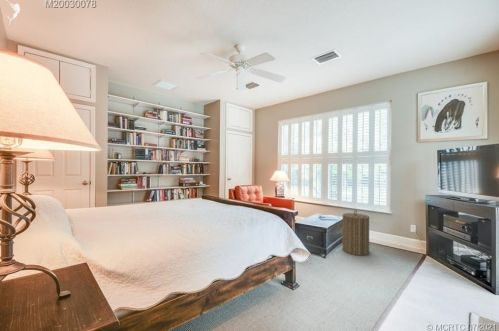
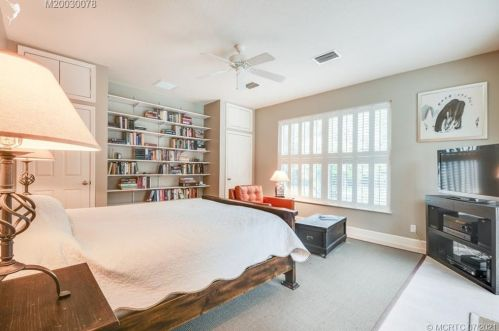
- laundry hamper [342,209,370,256]
